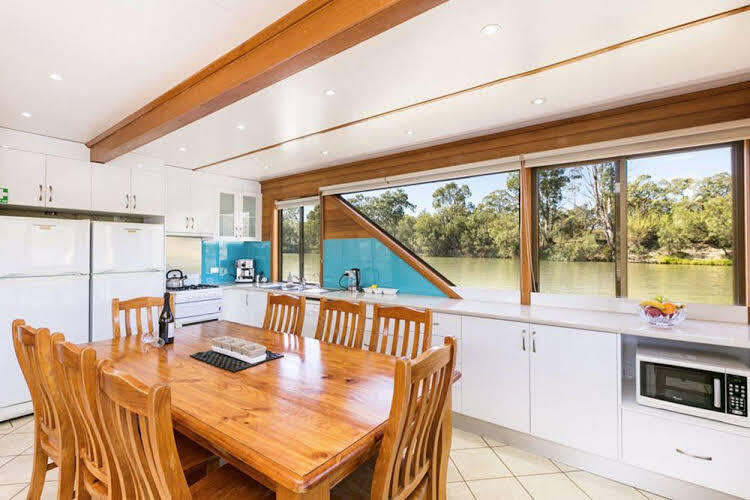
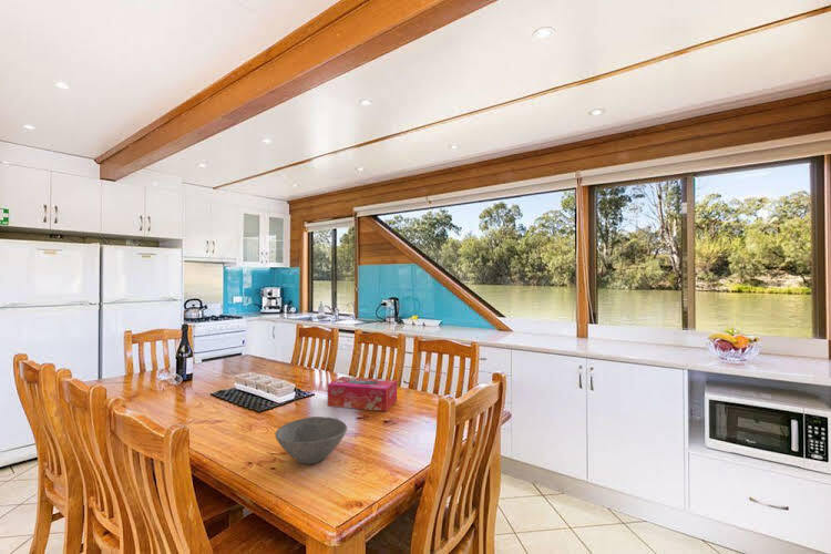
+ bowl [275,416,348,465]
+ tissue box [327,376,398,412]
